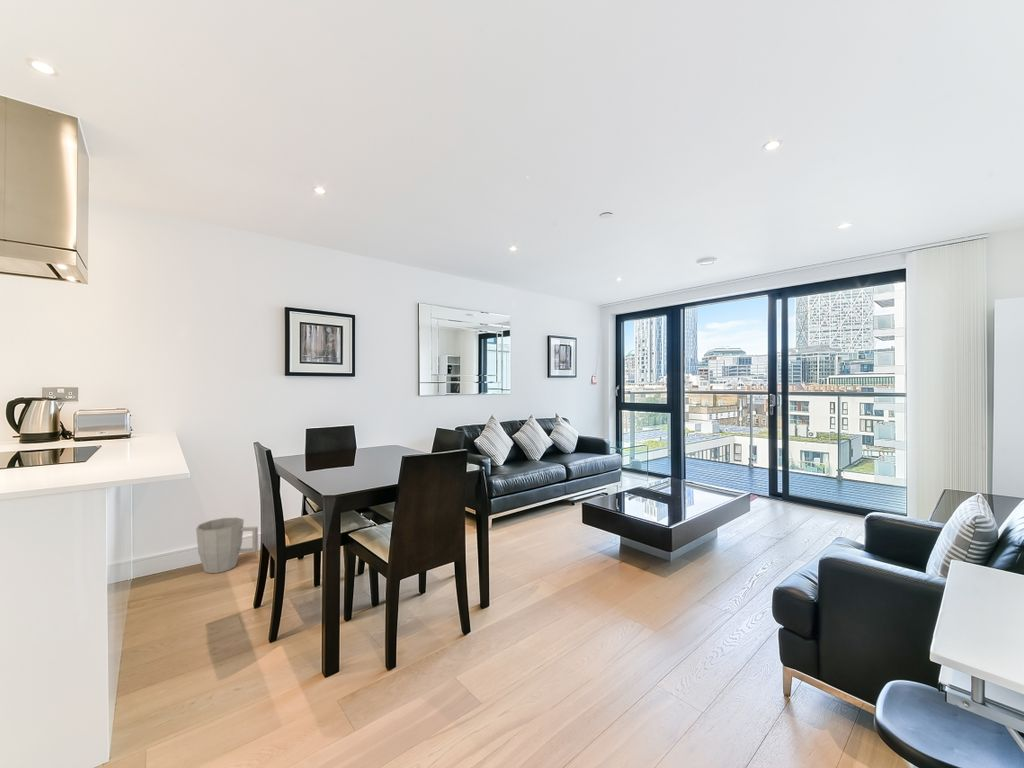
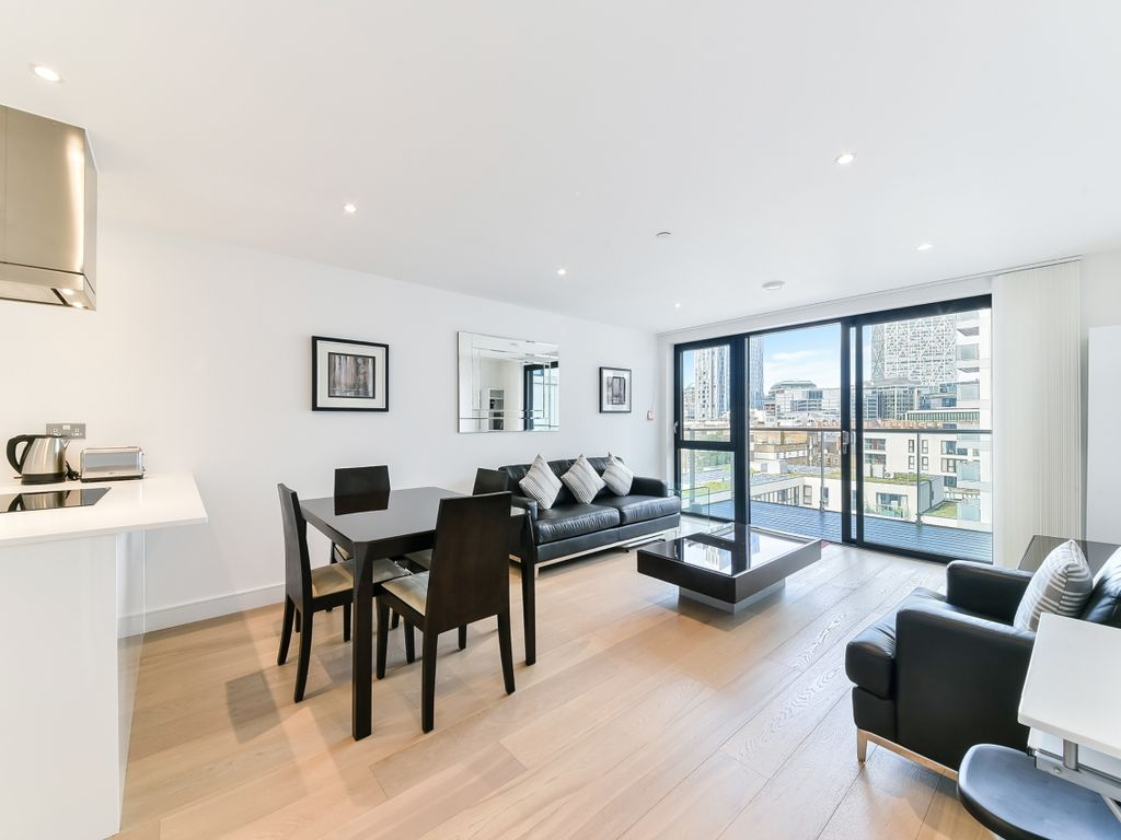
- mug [195,517,259,574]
